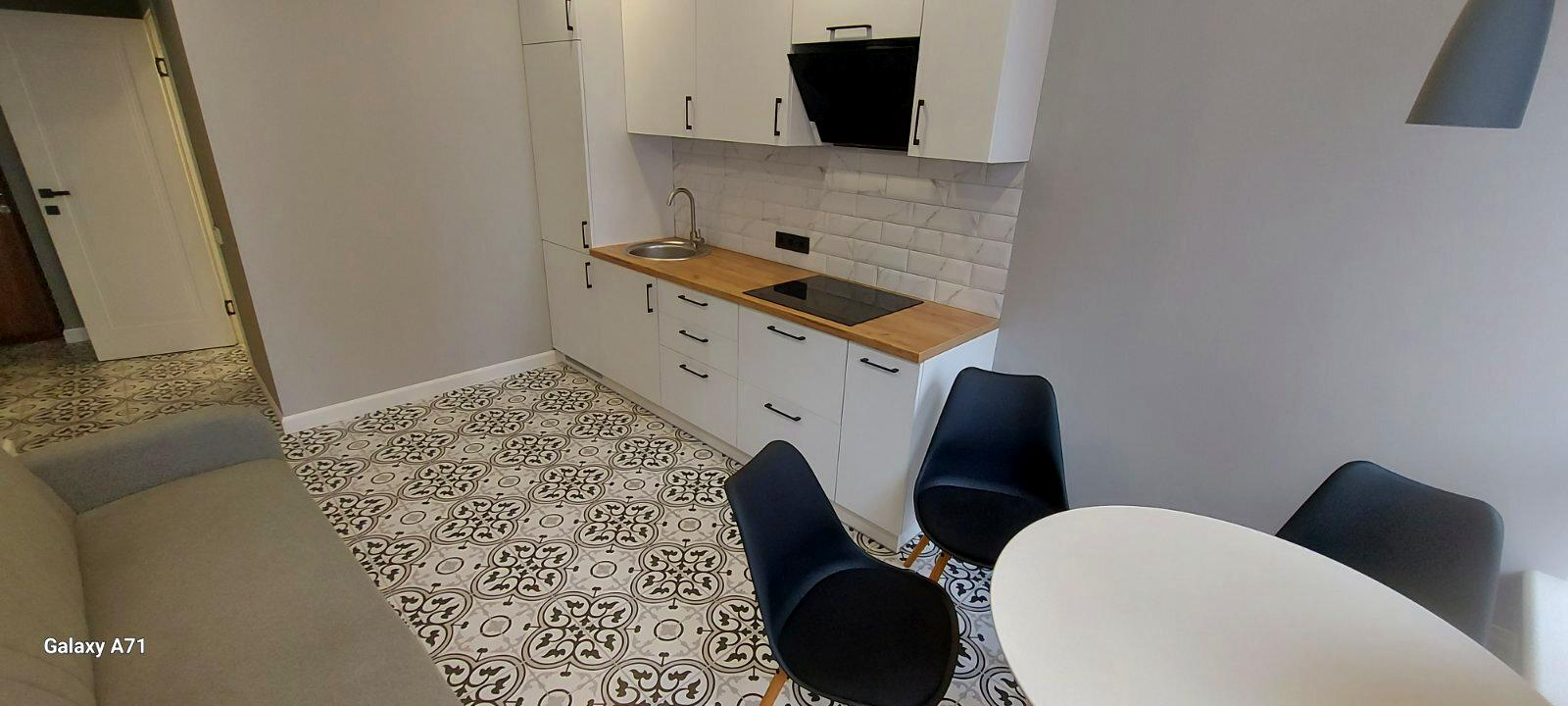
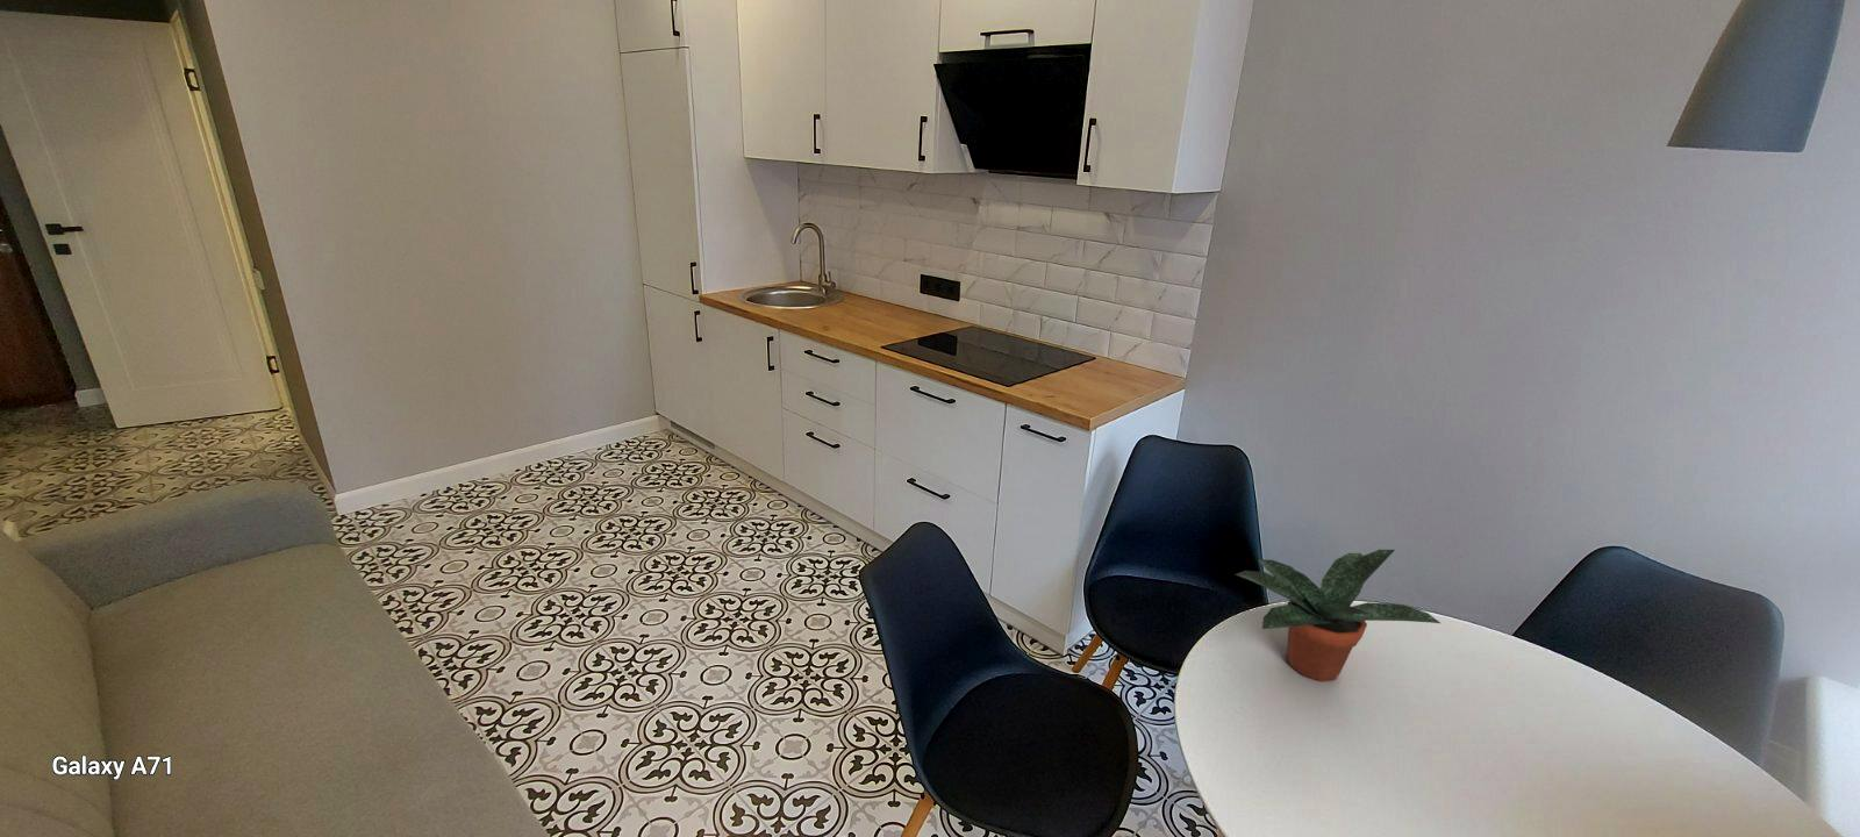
+ potted plant [1235,549,1441,683]
